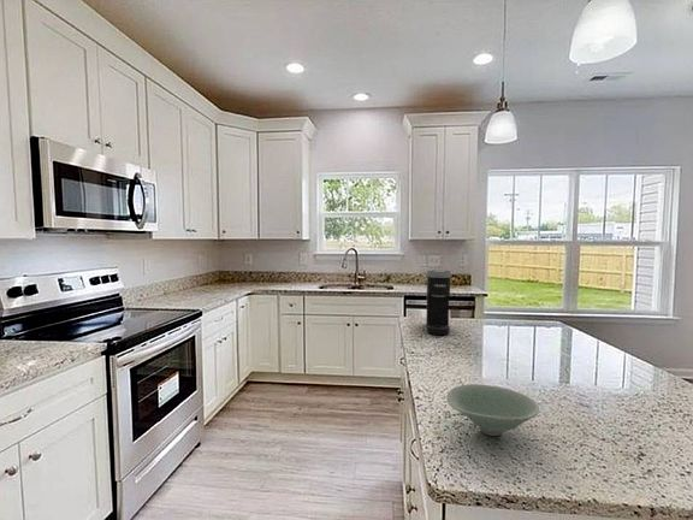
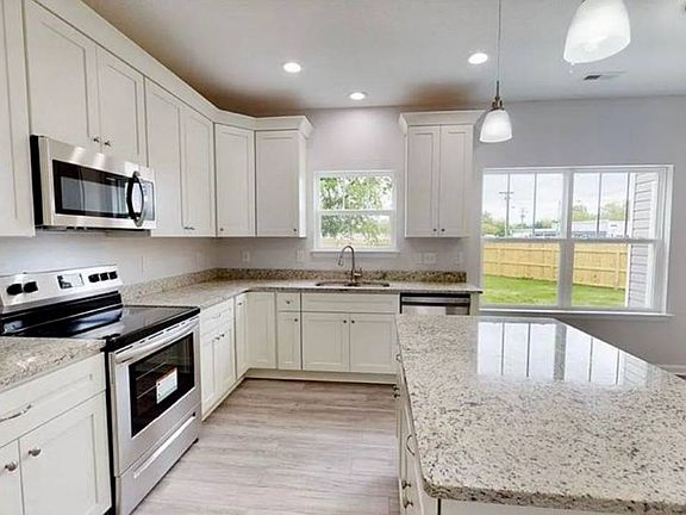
- bowl [445,383,540,437]
- coffee maker [425,270,452,336]
